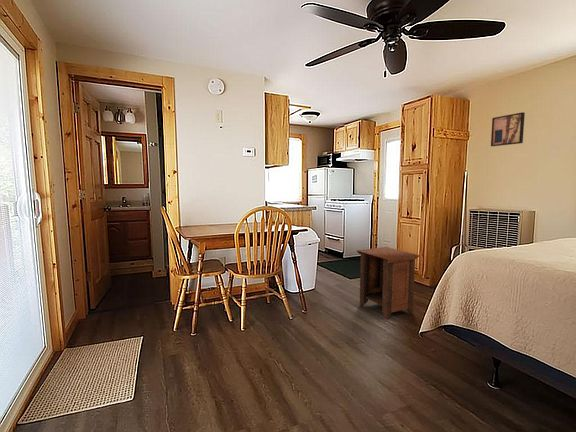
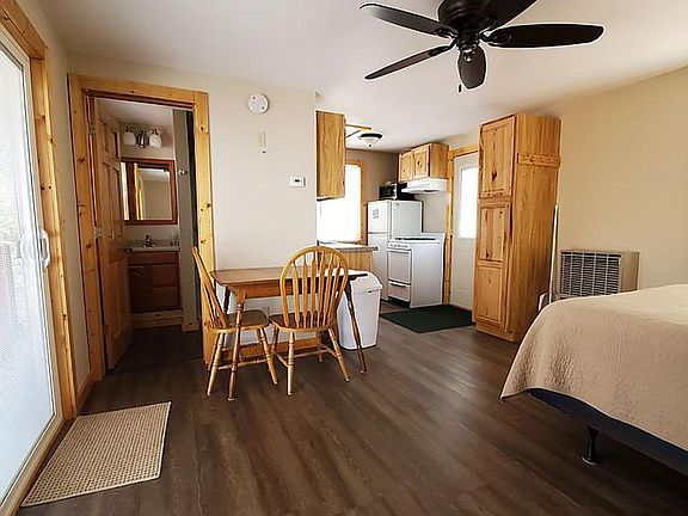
- wall art [490,111,526,147]
- nightstand [356,246,421,320]
